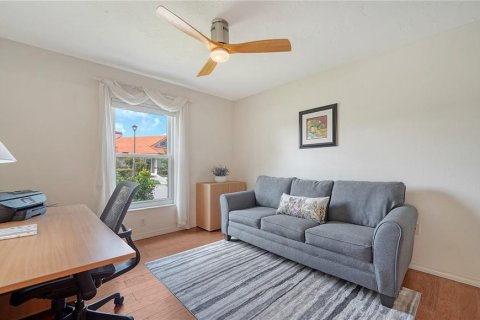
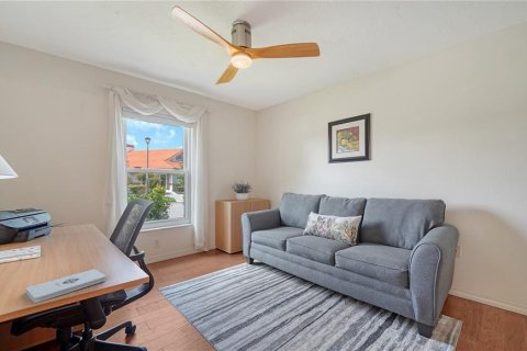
+ notepad [24,268,106,304]
